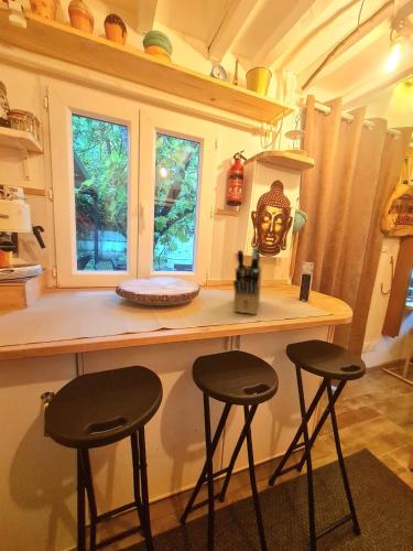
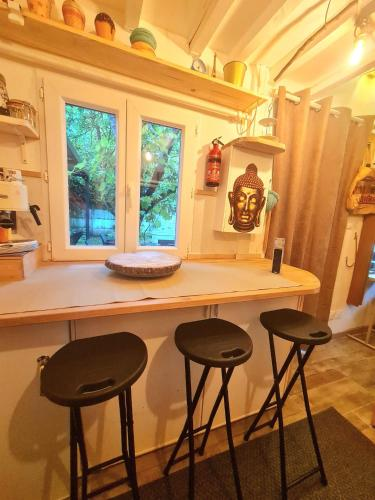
- knife block [232,246,262,315]
